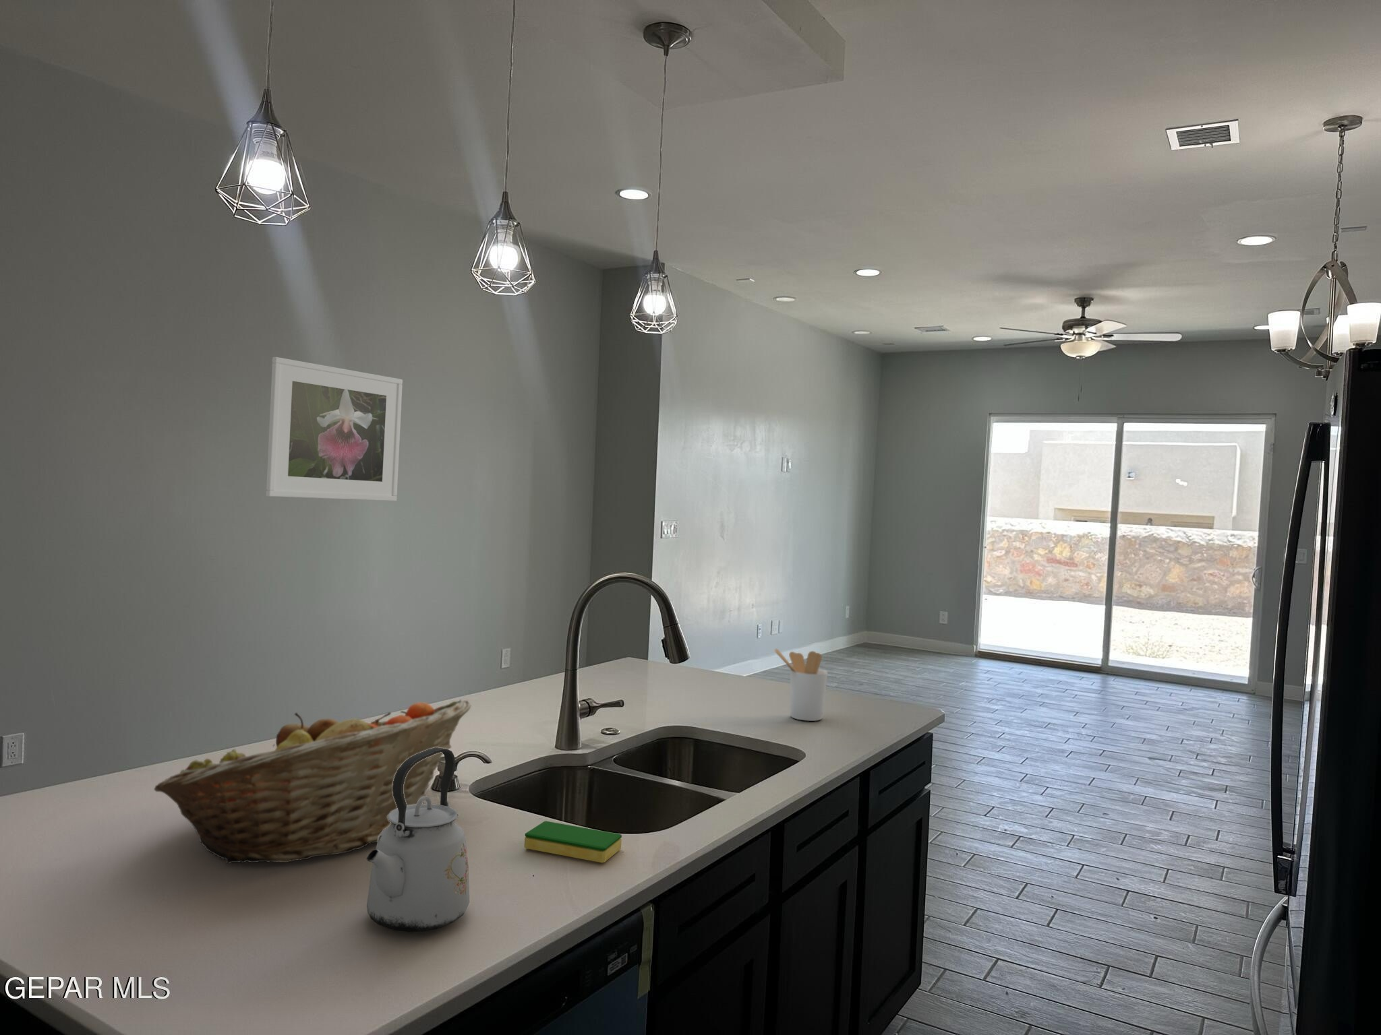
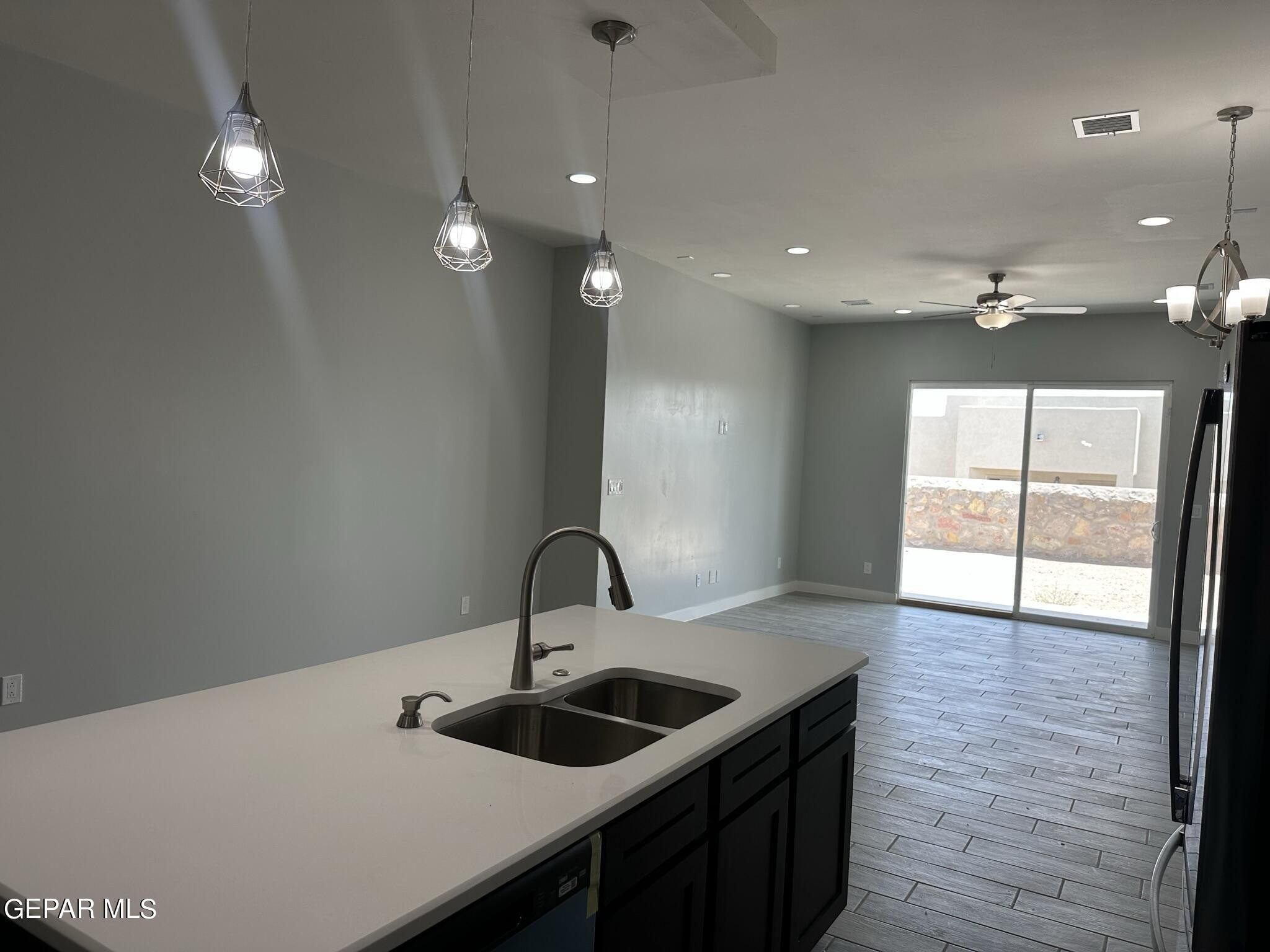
- dish sponge [524,821,622,863]
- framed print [265,357,403,502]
- utensil holder [774,648,829,722]
- kettle [366,747,470,933]
- fruit basket [153,699,472,864]
